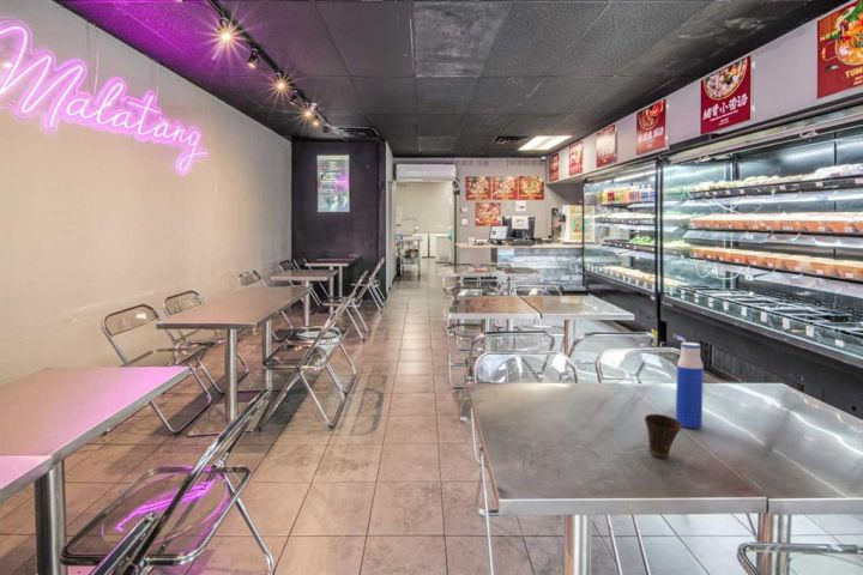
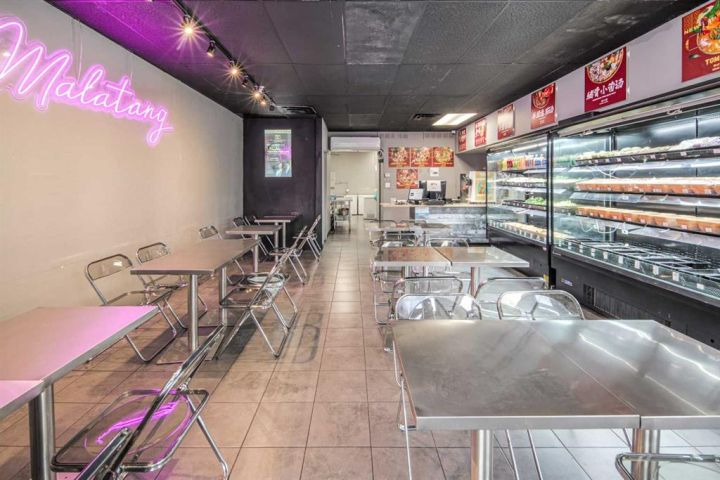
- water bottle [675,341,705,429]
- cup [644,413,683,459]
